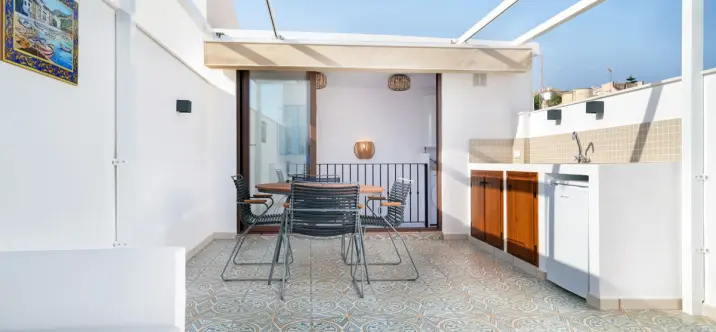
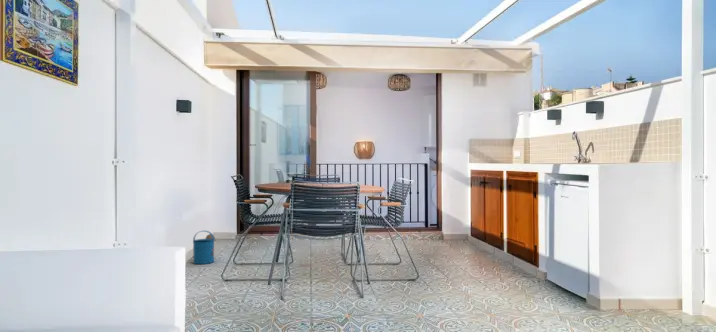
+ watering can [192,230,216,265]
